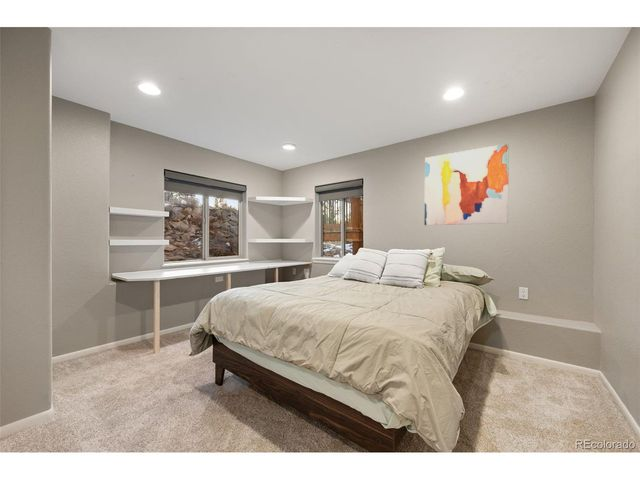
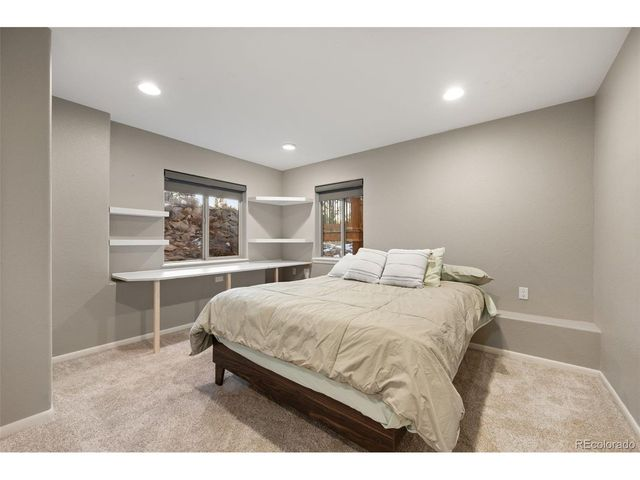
- wall art [423,143,510,226]
